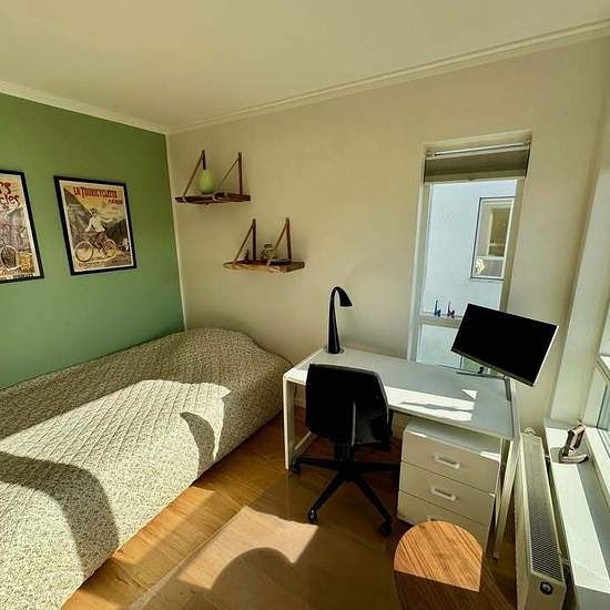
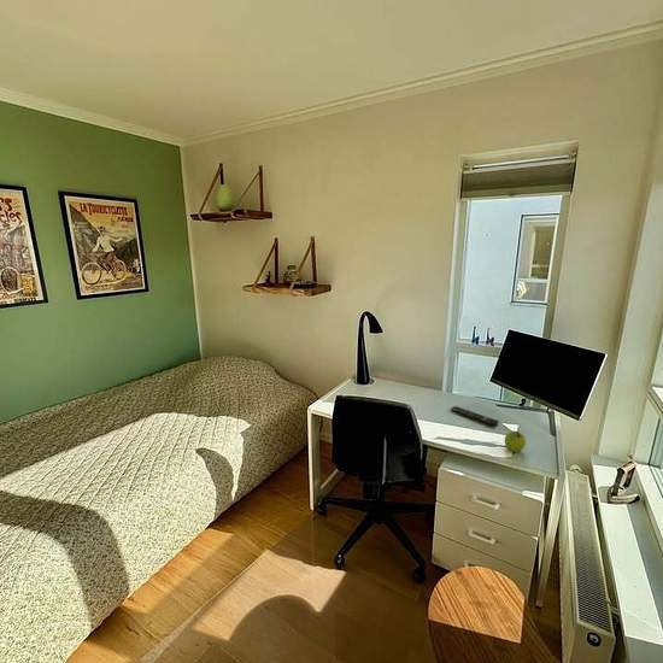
+ remote control [450,405,500,428]
+ fruit [504,430,527,453]
